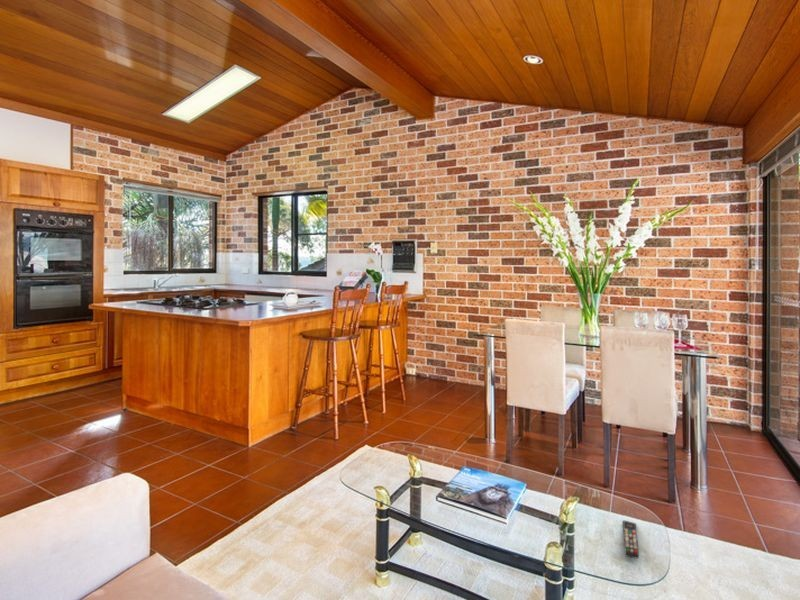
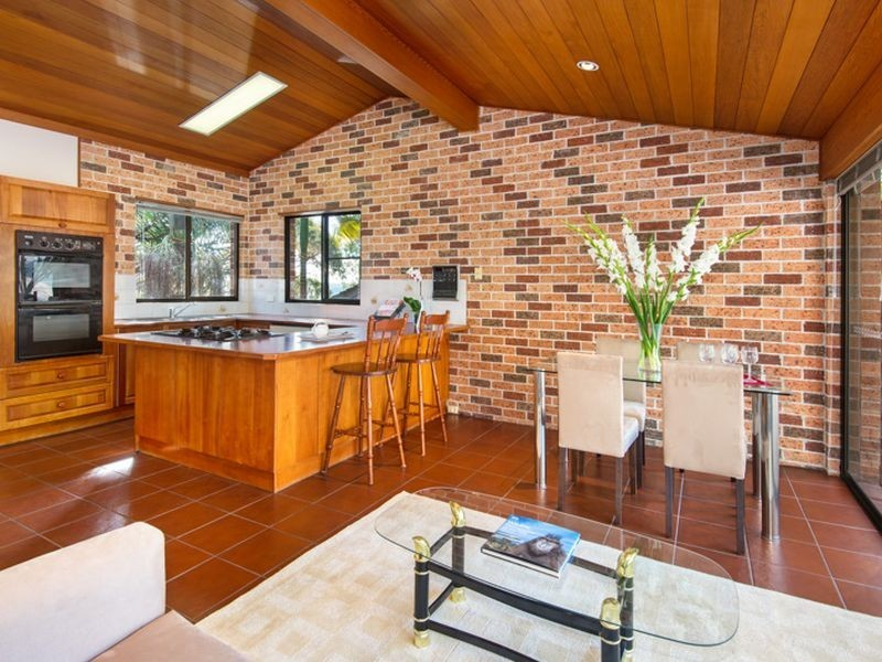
- remote control [622,519,640,560]
